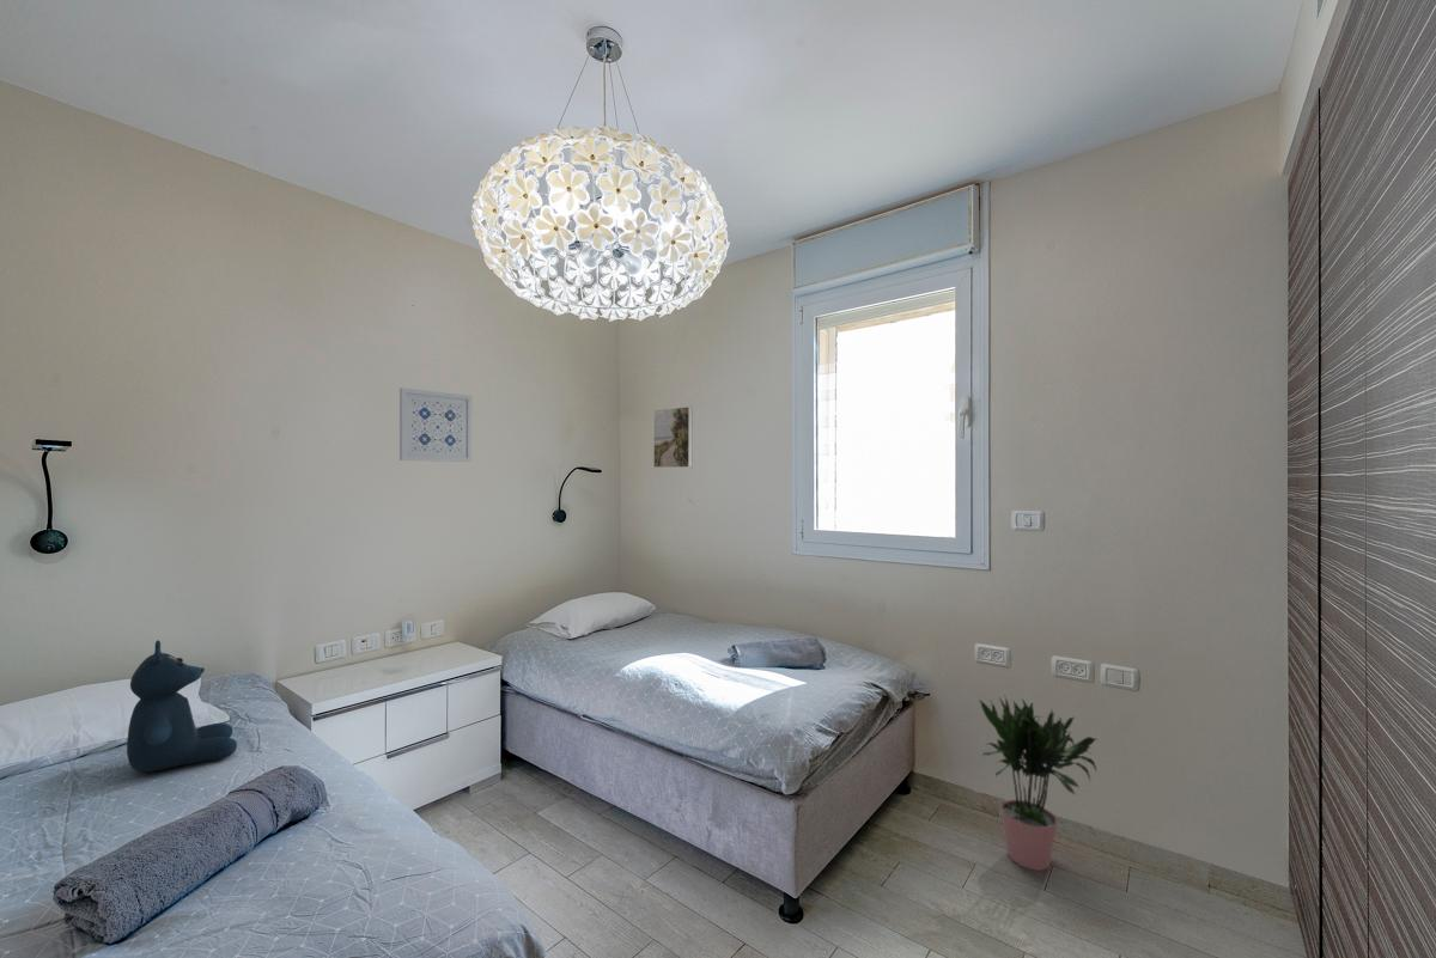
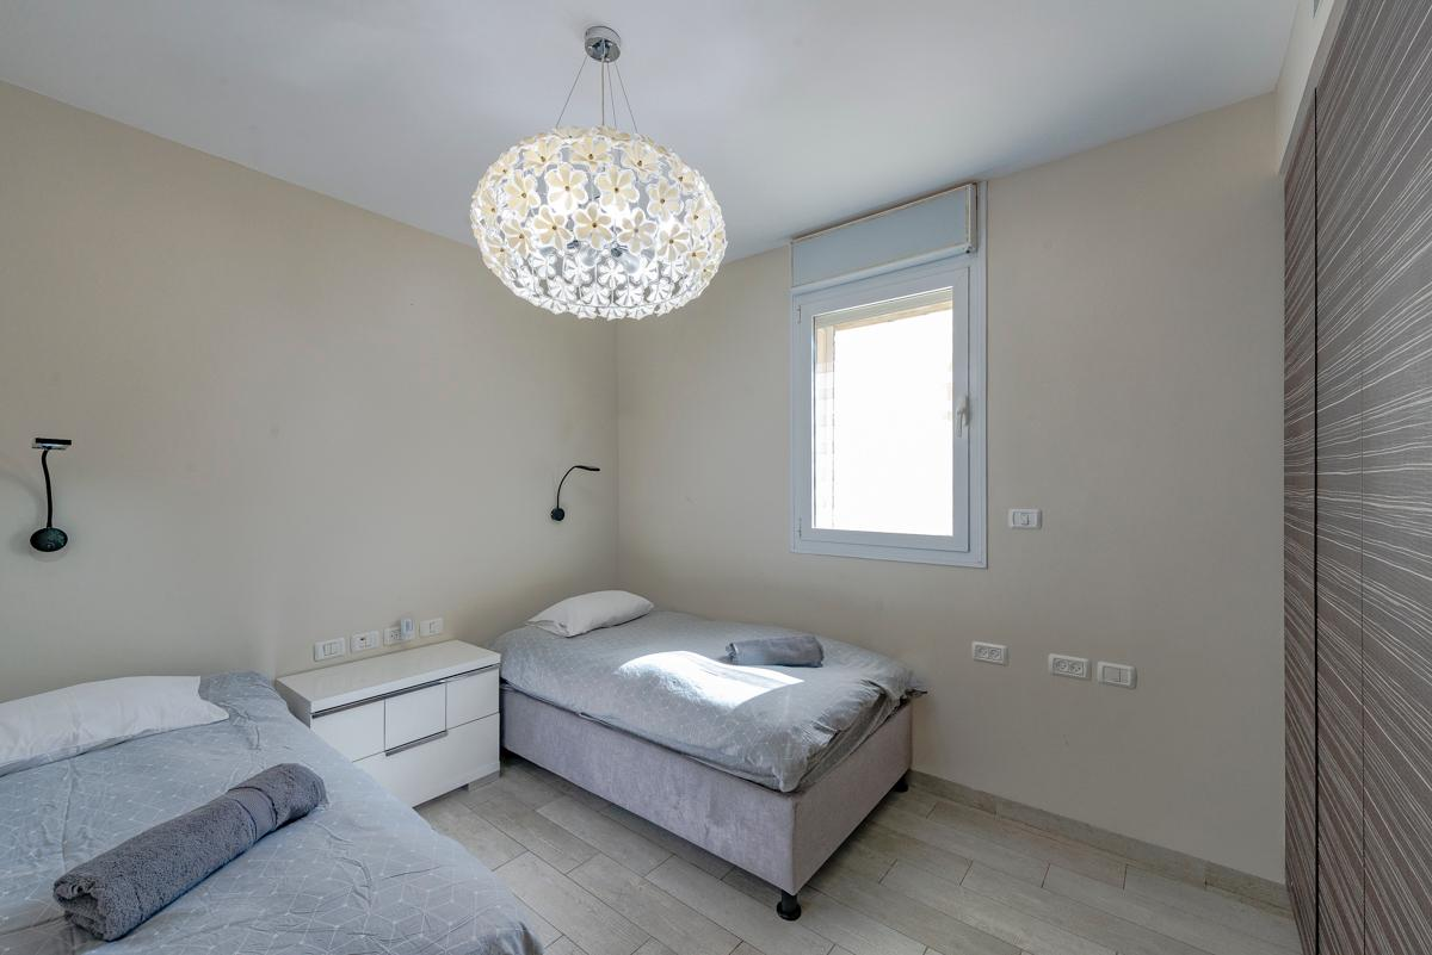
- potted plant [978,692,1101,872]
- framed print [652,405,694,469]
- wall art [398,386,473,463]
- stuffed bear [126,639,238,774]
